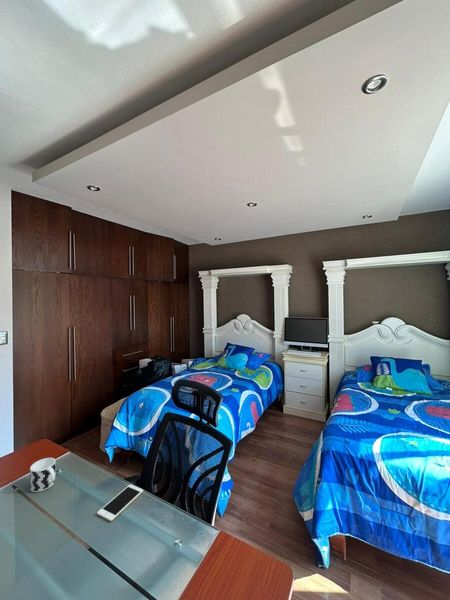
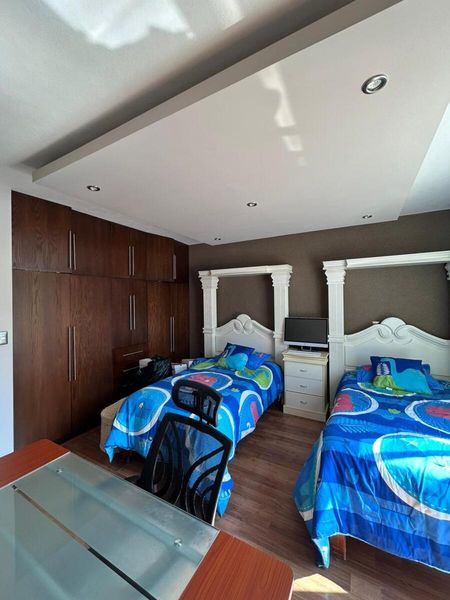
- cup [29,457,57,493]
- cell phone [96,483,144,522]
